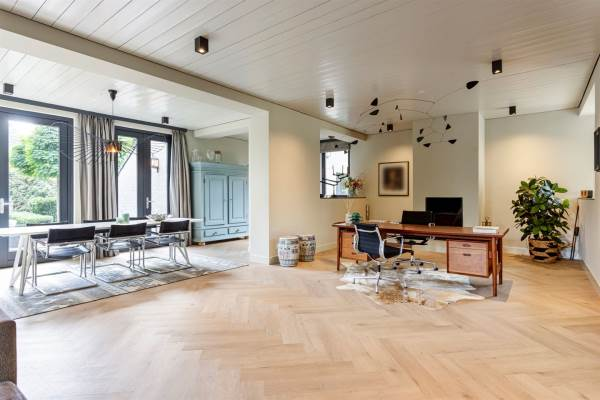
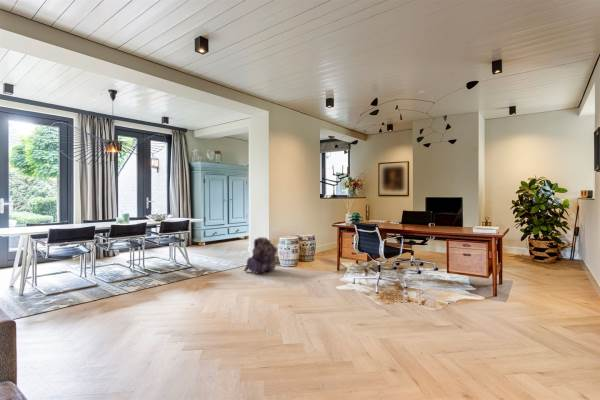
+ backpack [242,236,278,275]
